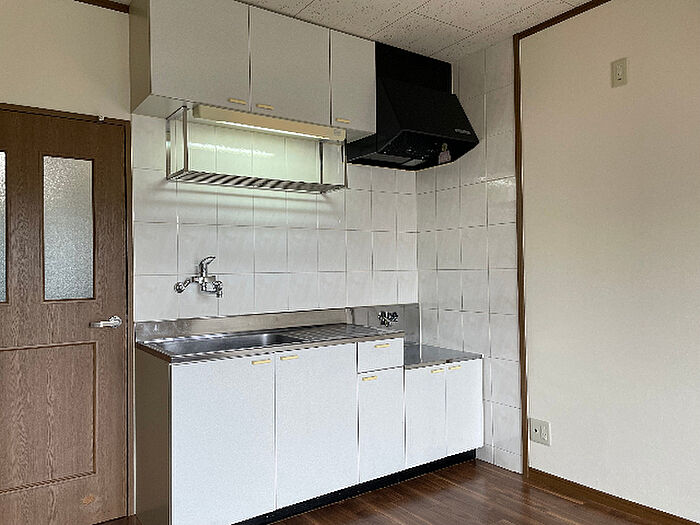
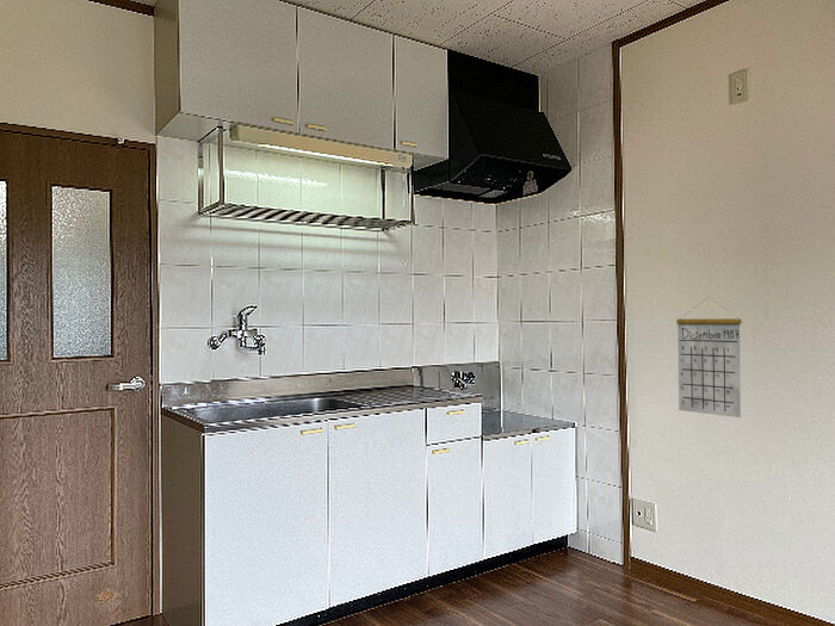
+ calendar [675,296,743,419]
